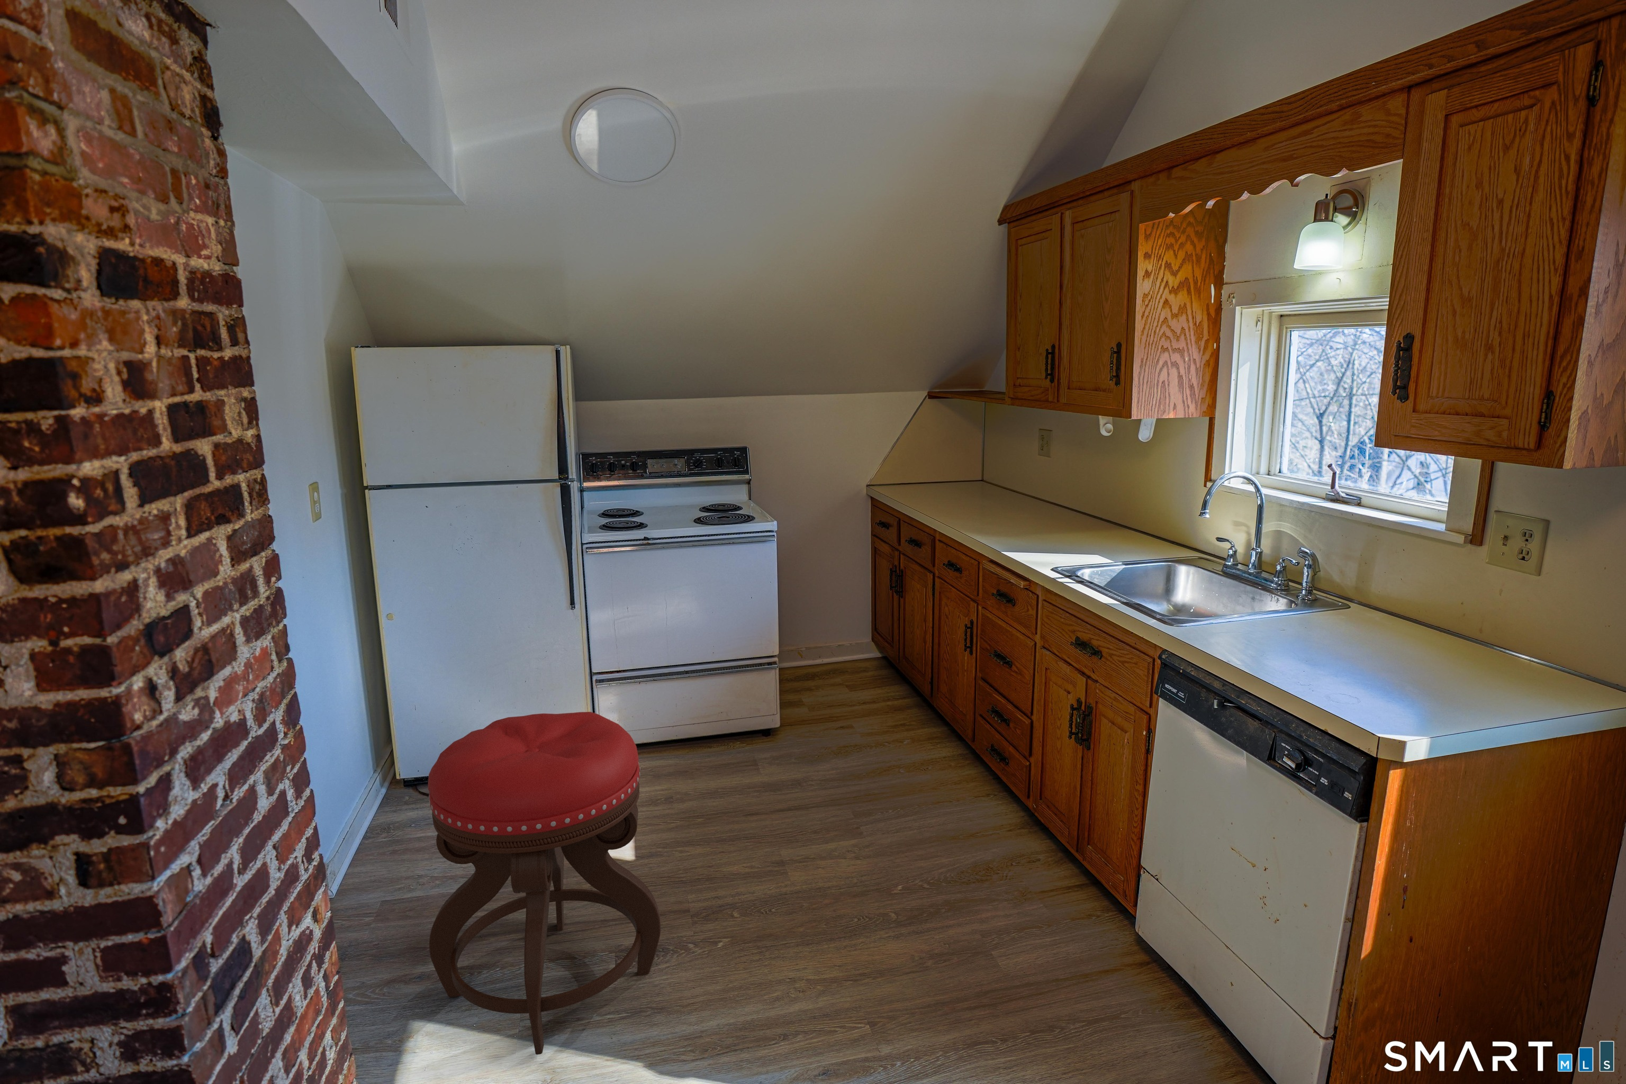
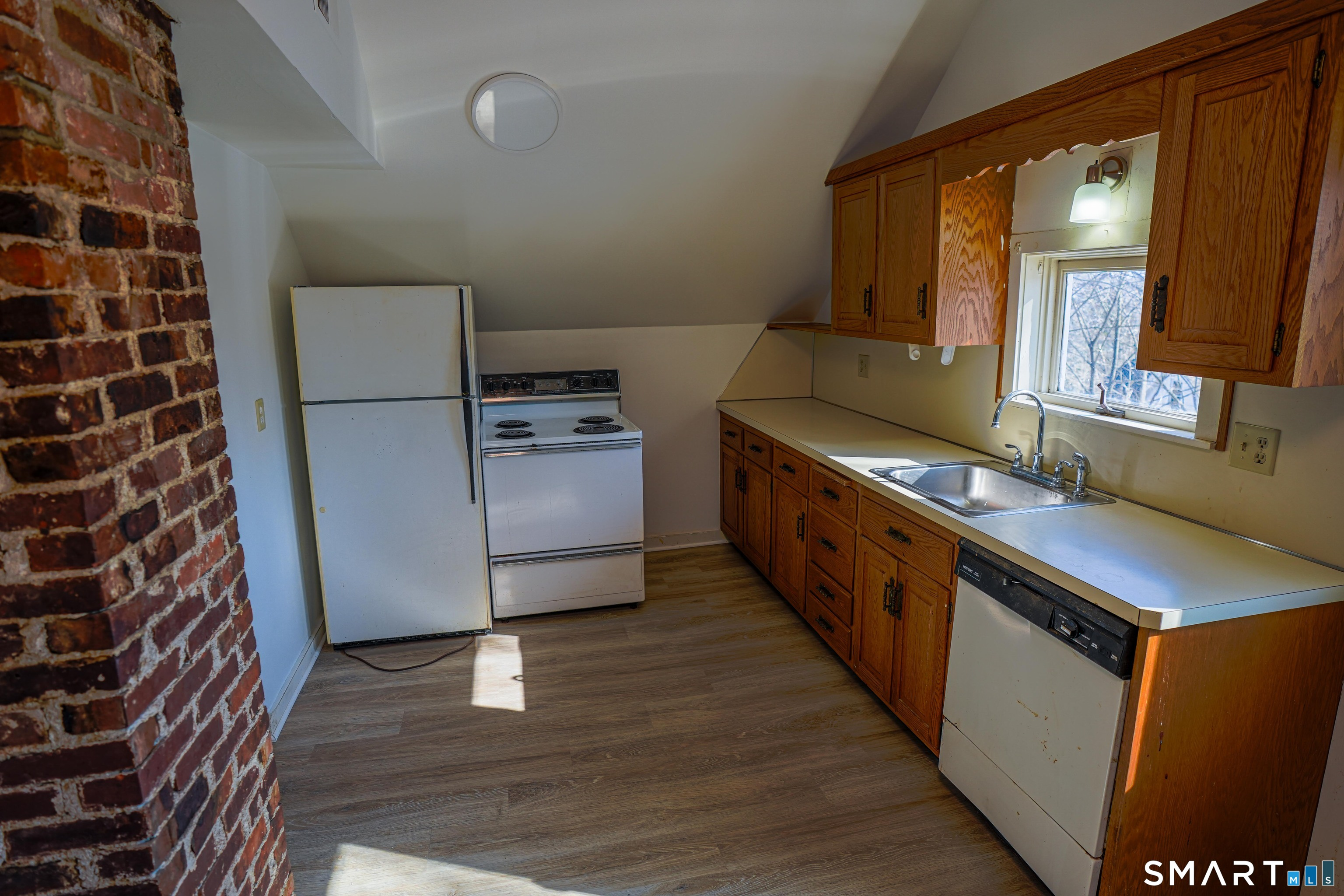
- stool [427,711,661,1055]
